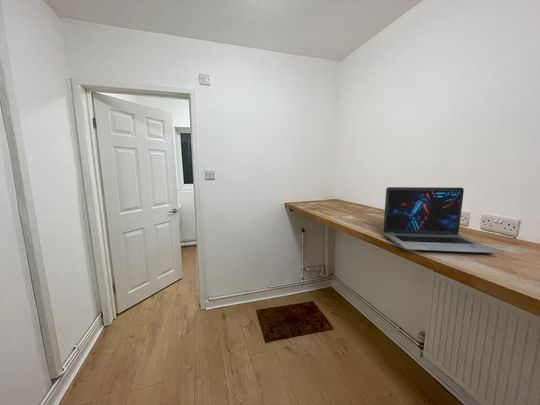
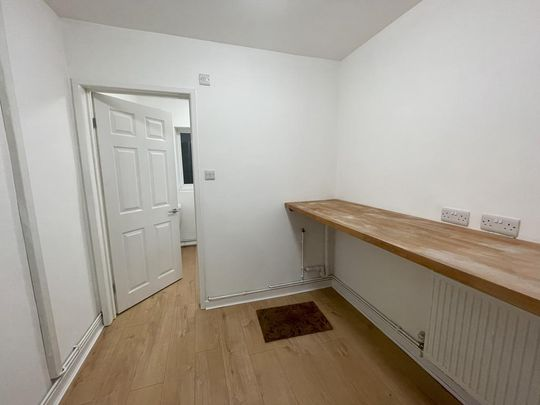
- laptop [382,186,501,254]
